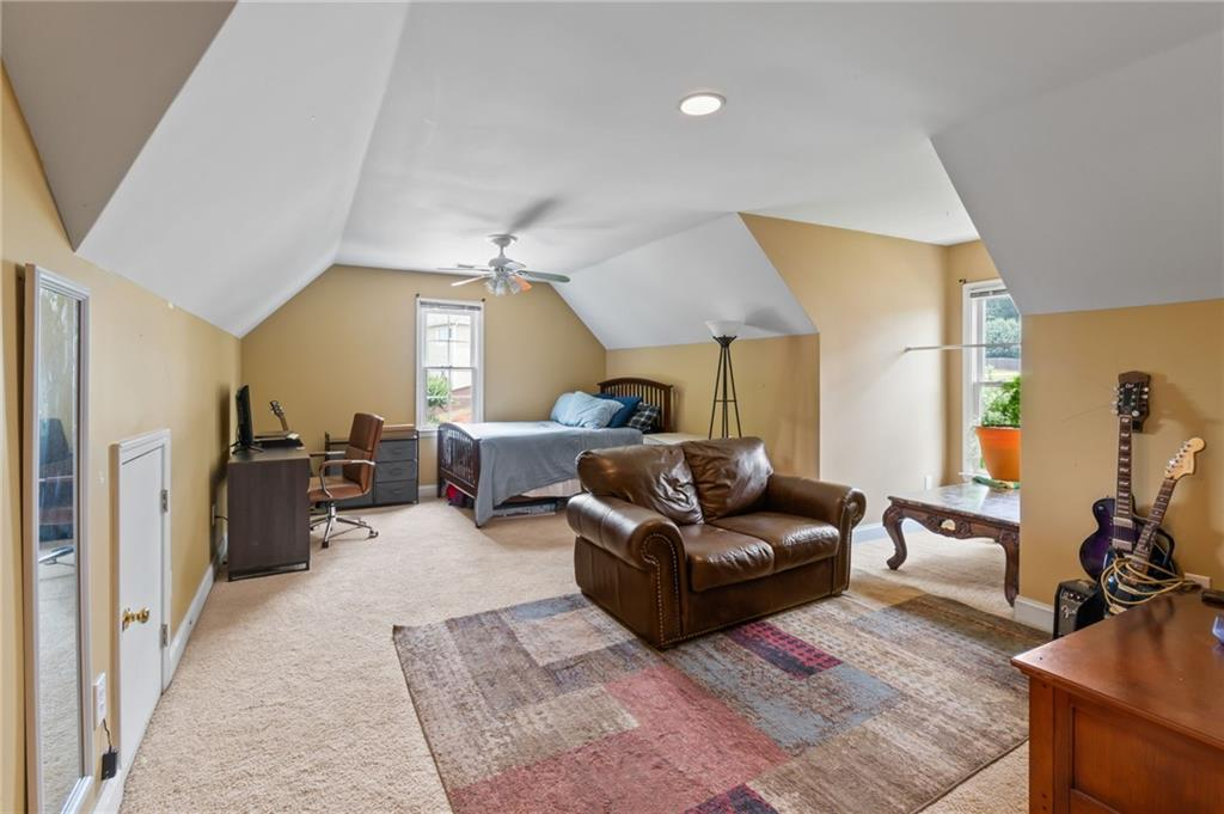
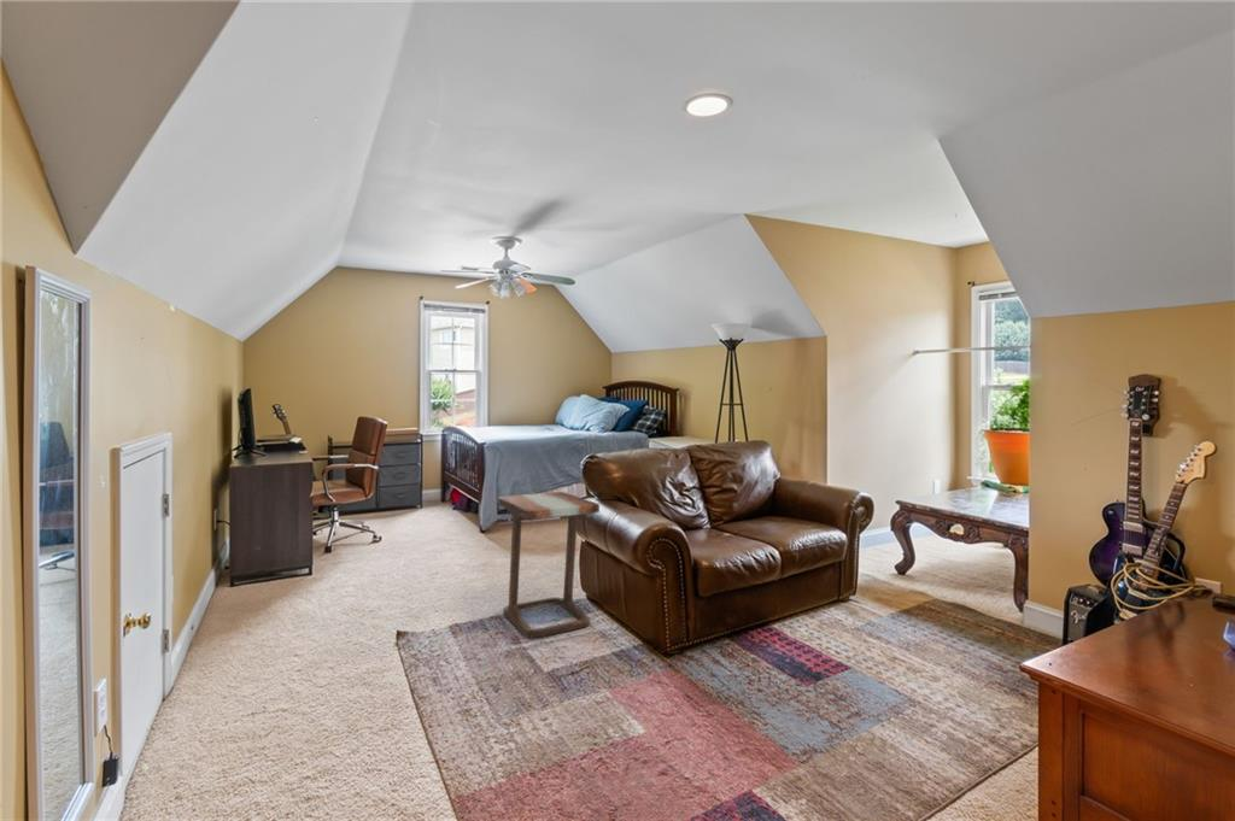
+ side table [497,491,618,650]
